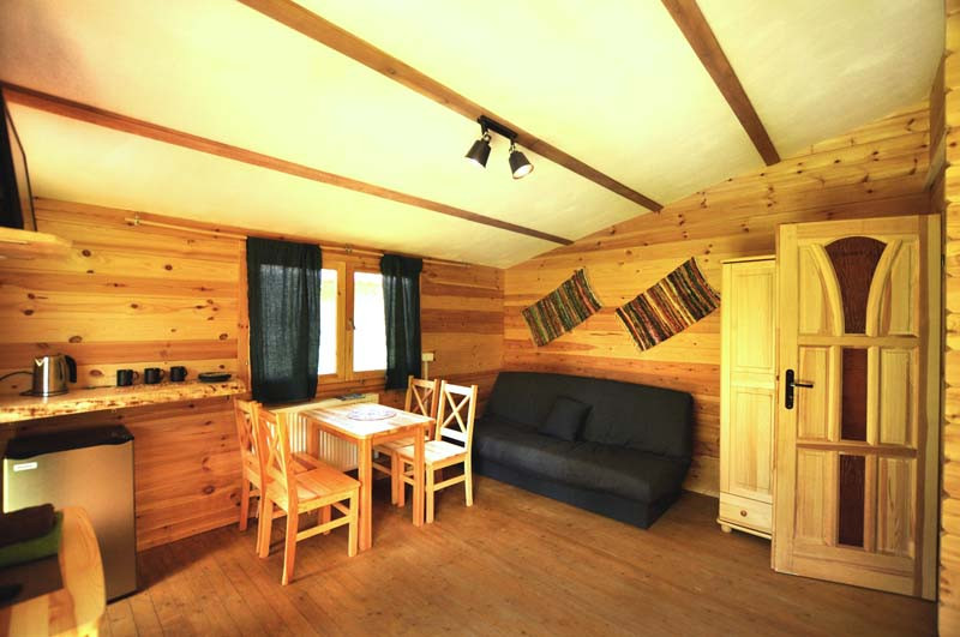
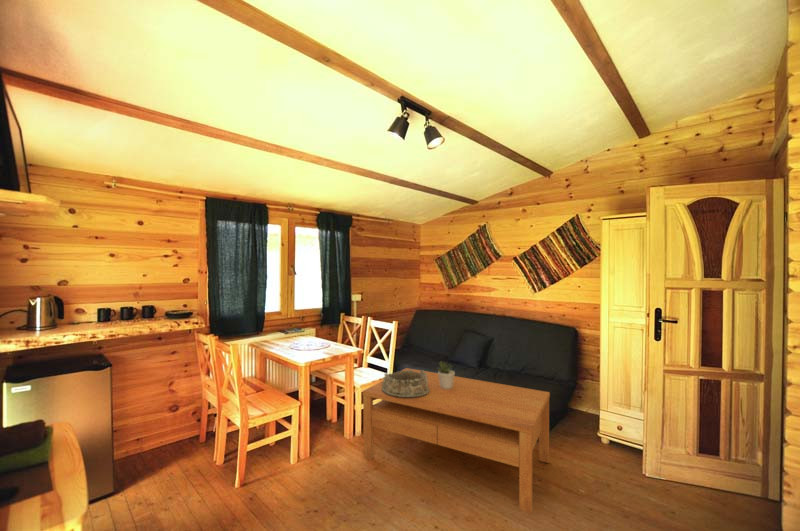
+ potted plant [437,359,456,389]
+ coffee table [362,367,551,515]
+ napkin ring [382,368,430,398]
